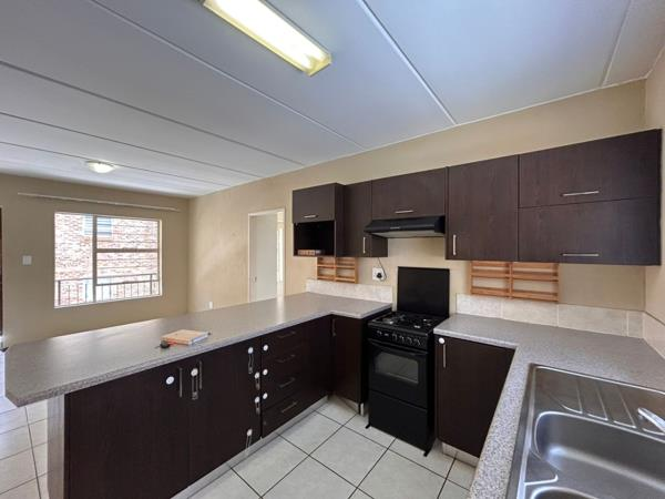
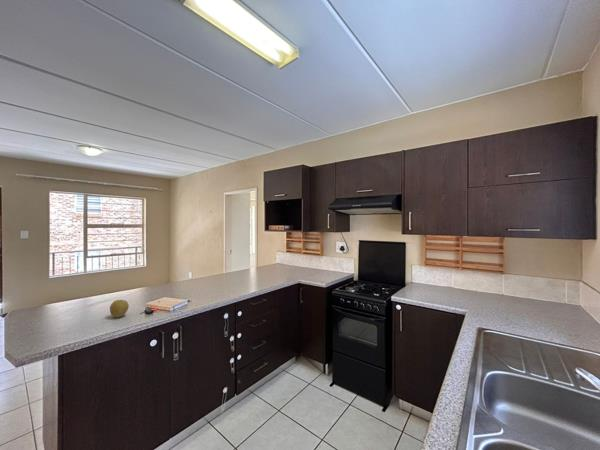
+ fruit [109,299,130,319]
